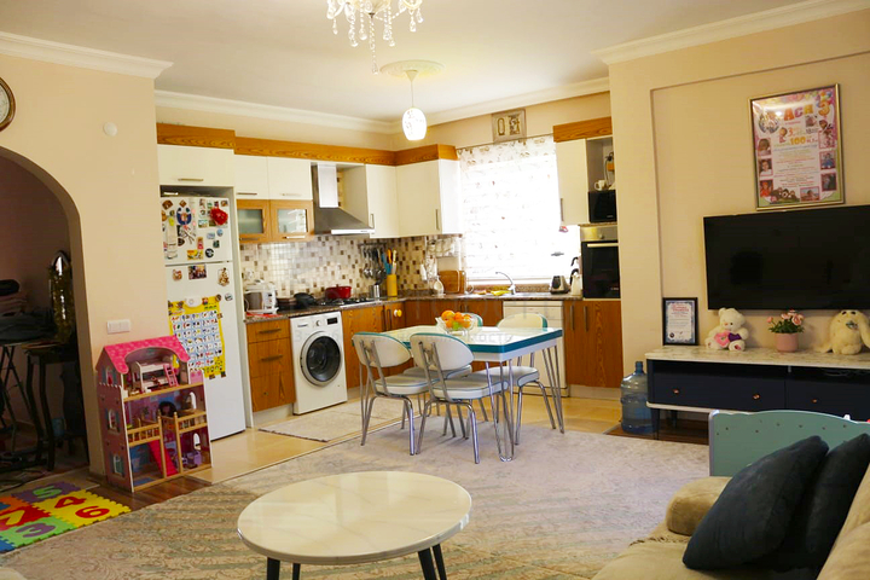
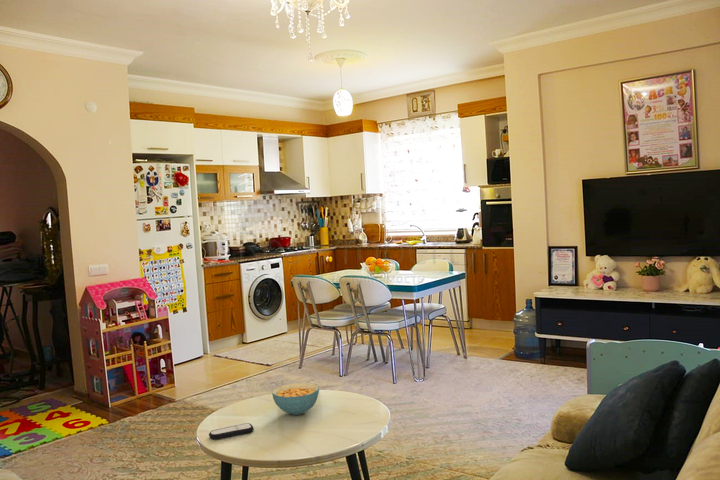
+ remote control [208,422,255,440]
+ cereal bowl [271,382,320,416]
